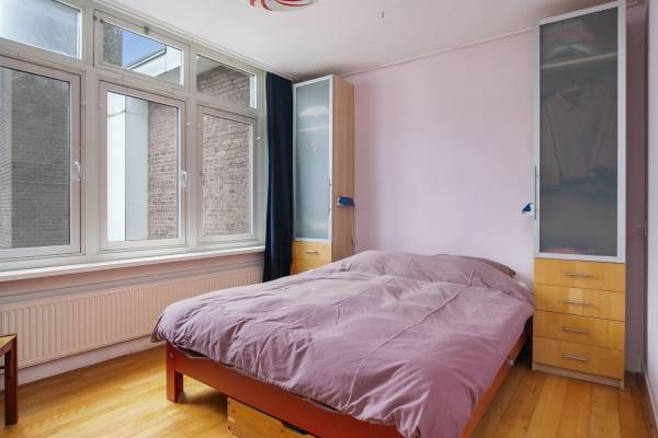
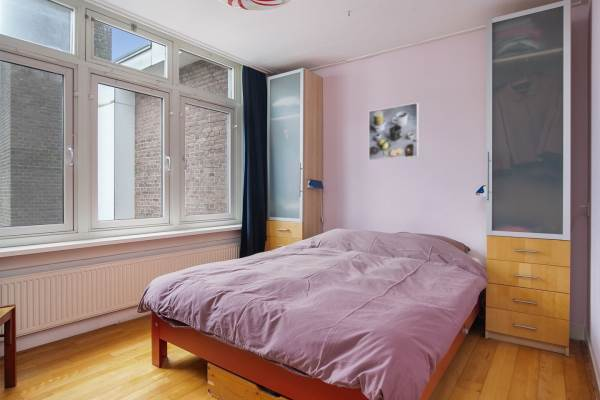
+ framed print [368,102,420,161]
